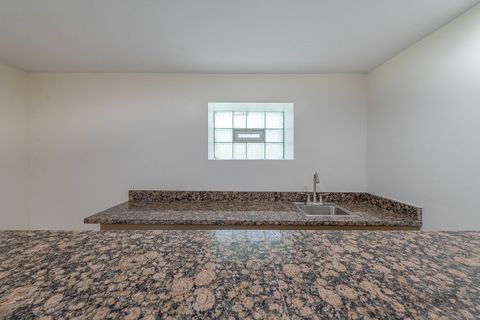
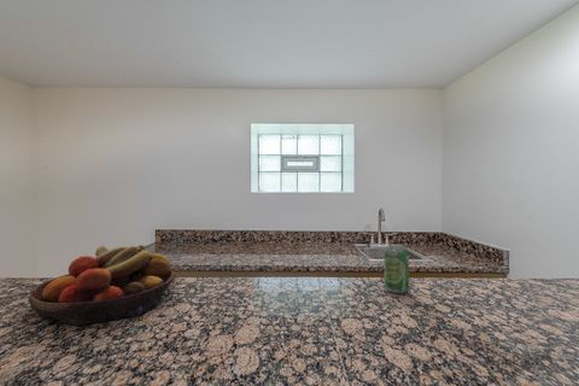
+ beverage can [384,245,410,294]
+ fruit bowl [28,245,176,327]
